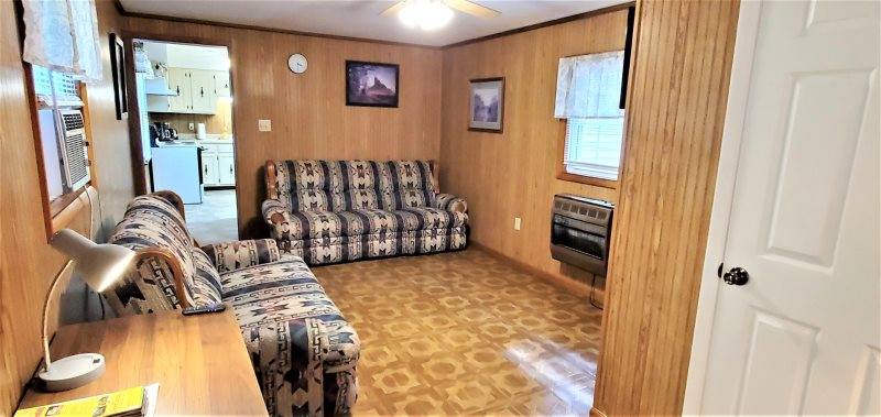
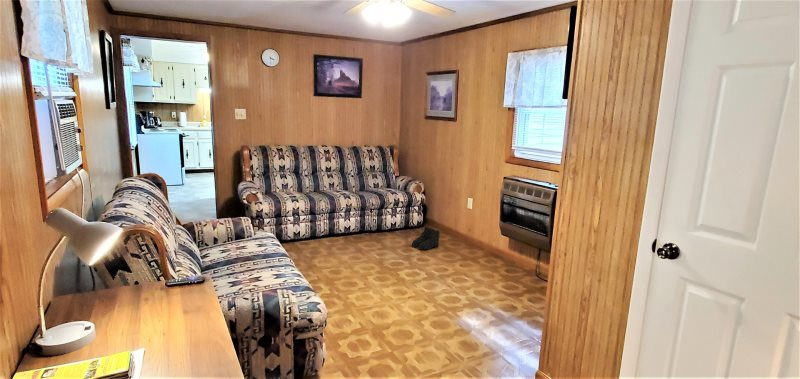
+ boots [411,226,441,251]
